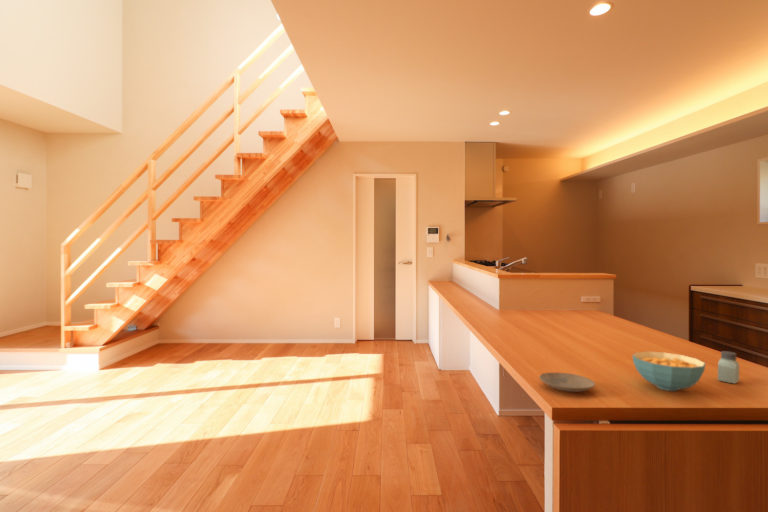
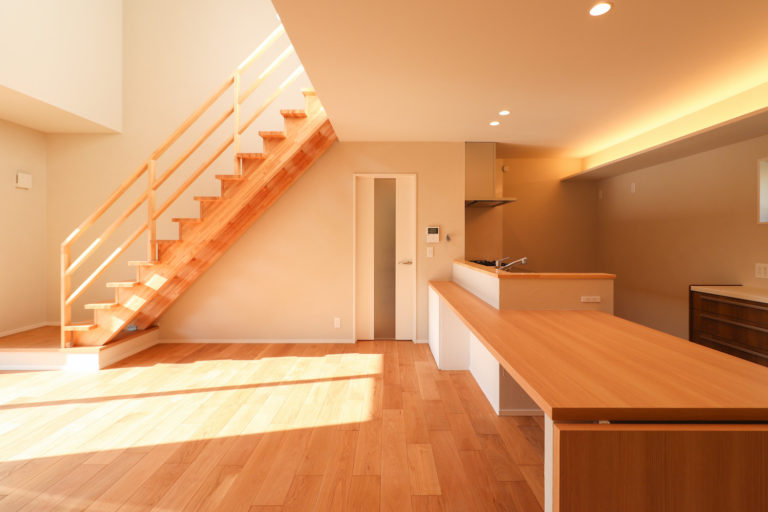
- cereal bowl [631,351,707,392]
- plate [538,372,596,393]
- saltshaker [717,350,740,385]
